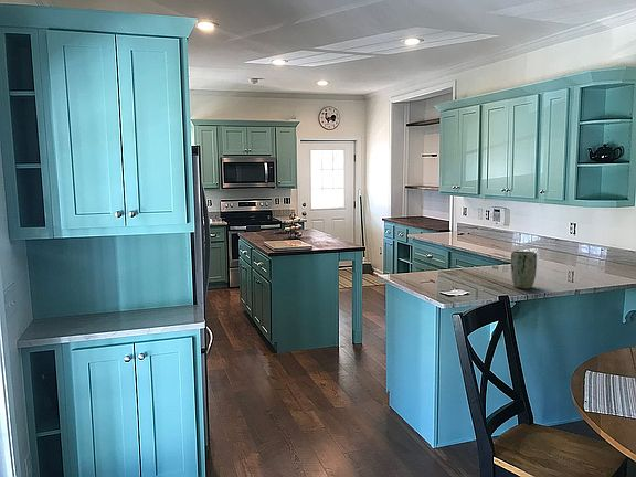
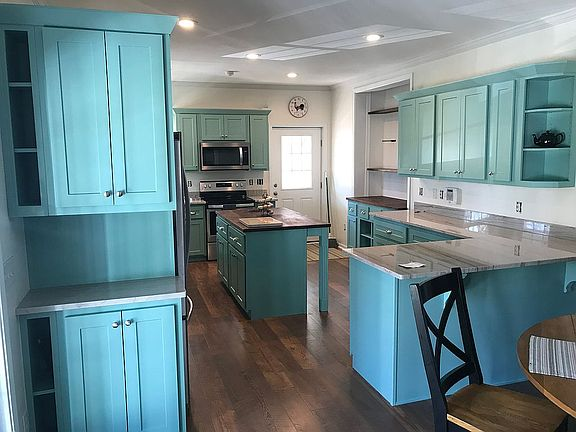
- plant pot [510,250,538,290]
